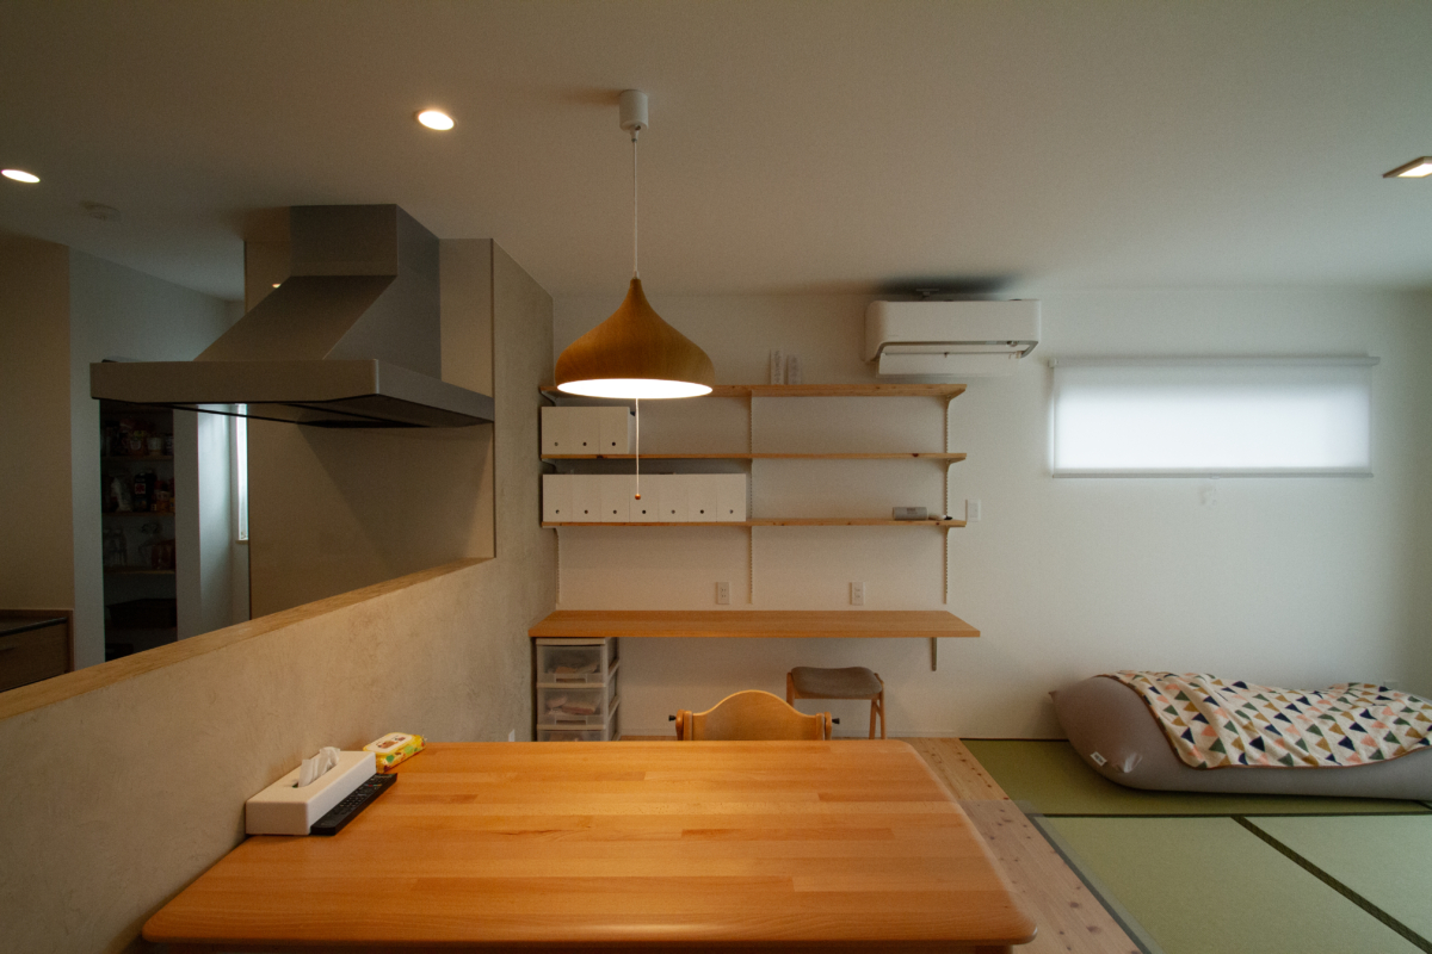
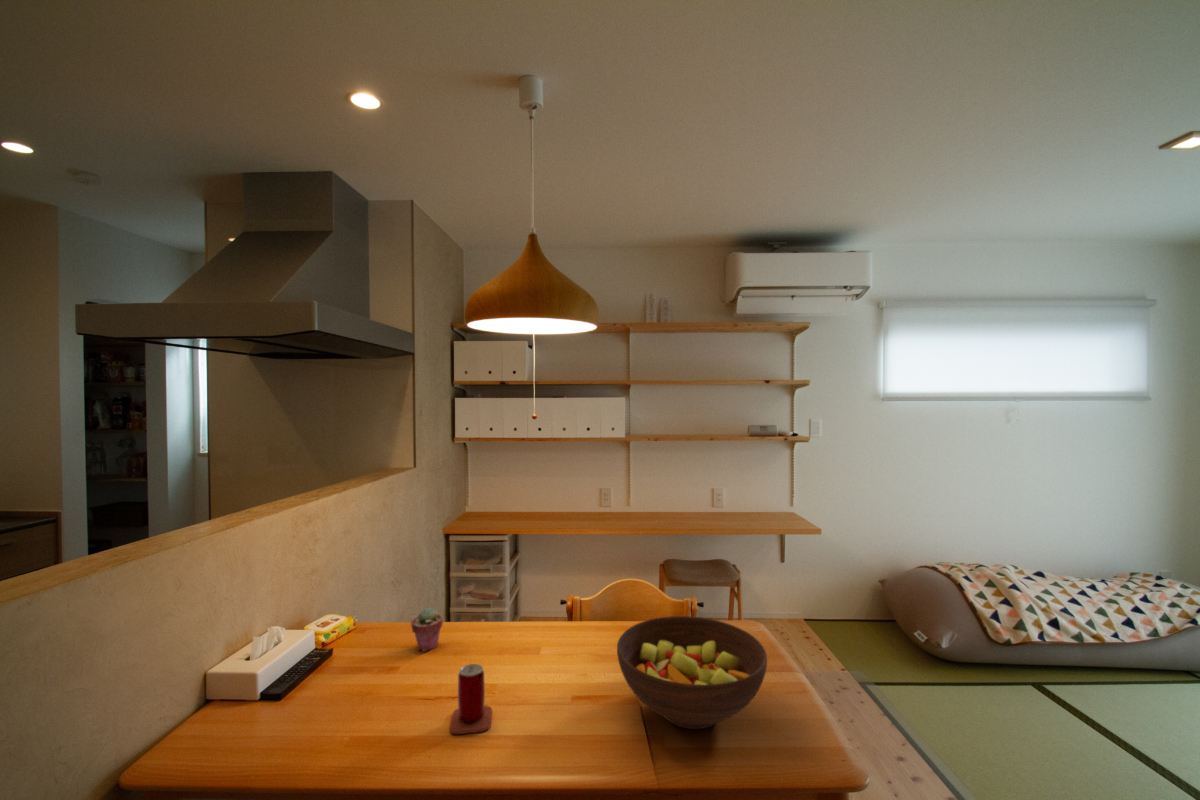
+ beer can [449,663,493,735]
+ potted succulent [410,607,444,653]
+ fruit bowl [616,615,768,730]
